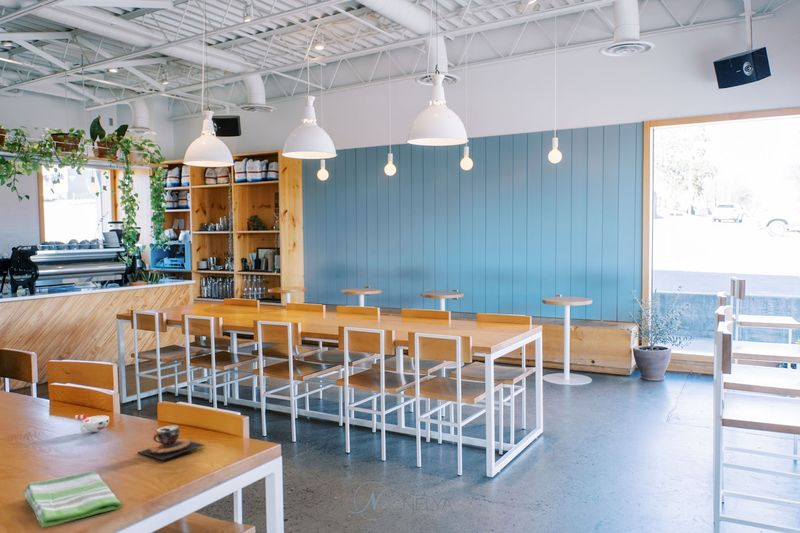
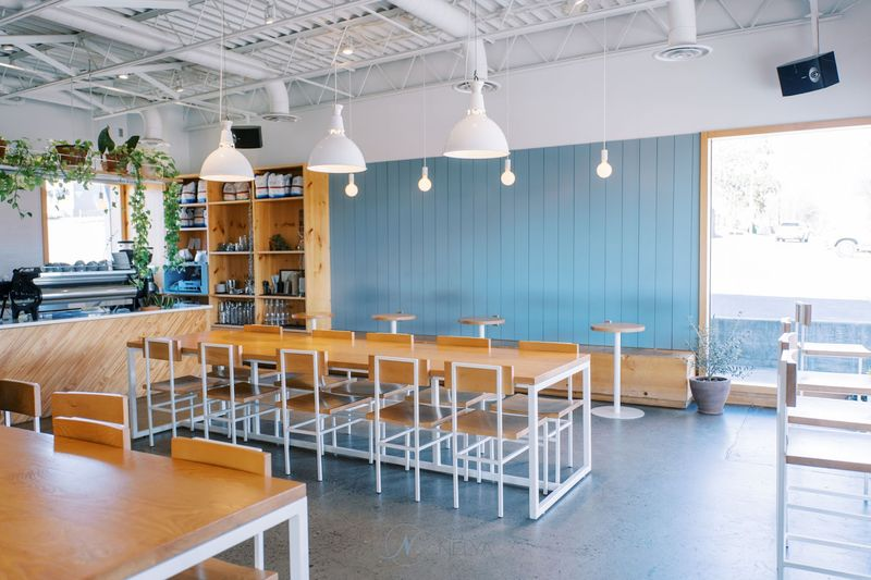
- cup [74,414,110,433]
- dish towel [23,470,122,529]
- teacup [136,424,205,461]
